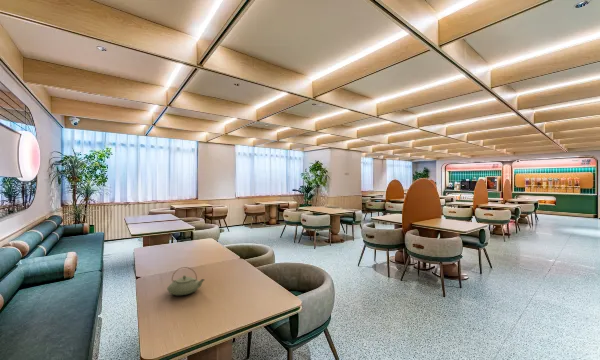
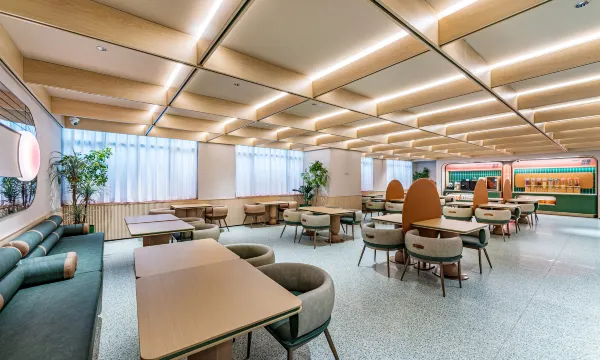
- teapot [166,266,205,296]
